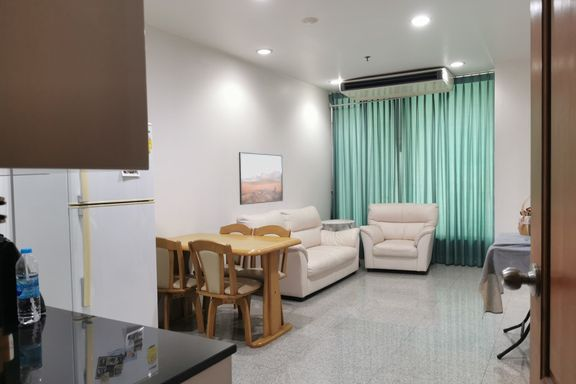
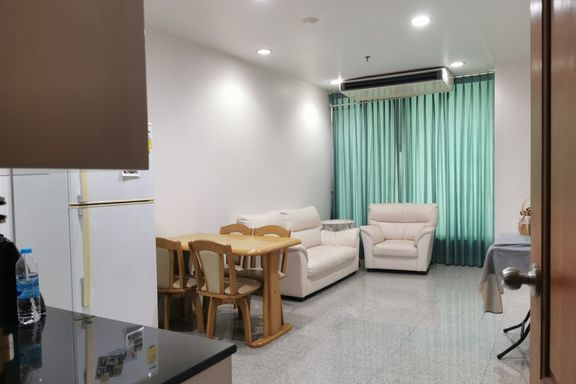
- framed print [238,151,284,206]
